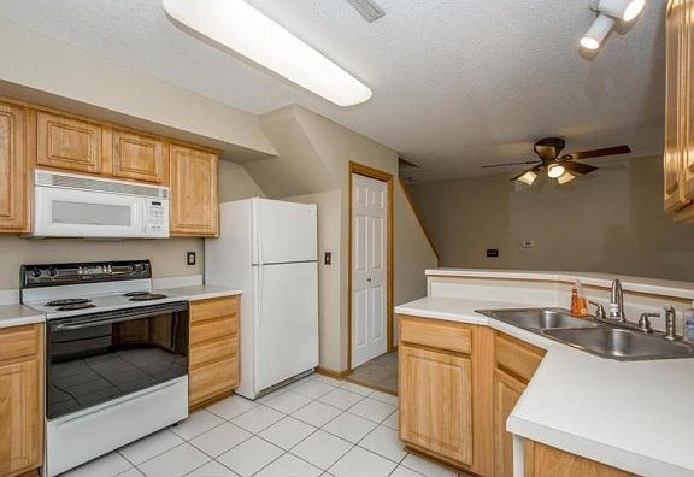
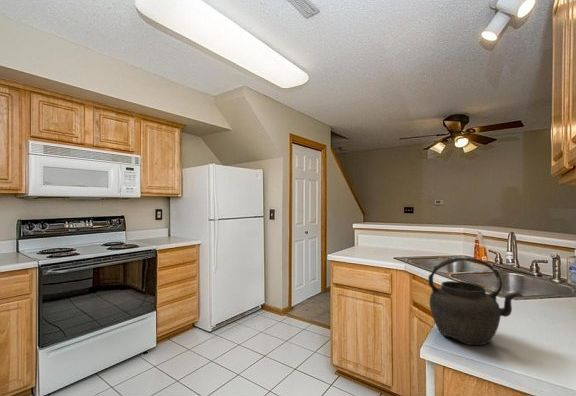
+ kettle [427,256,525,346]
